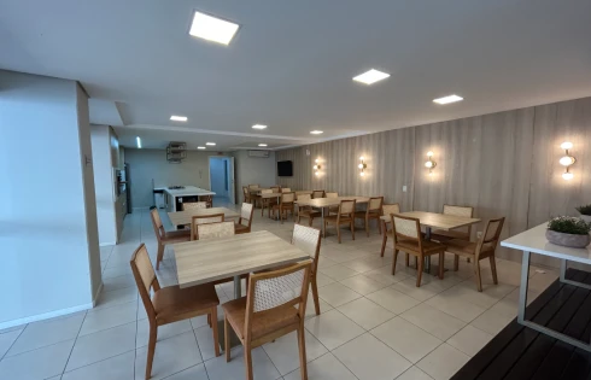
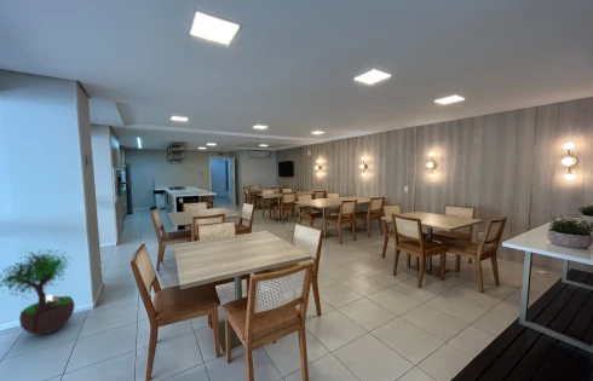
+ potted tree [0,248,76,335]
